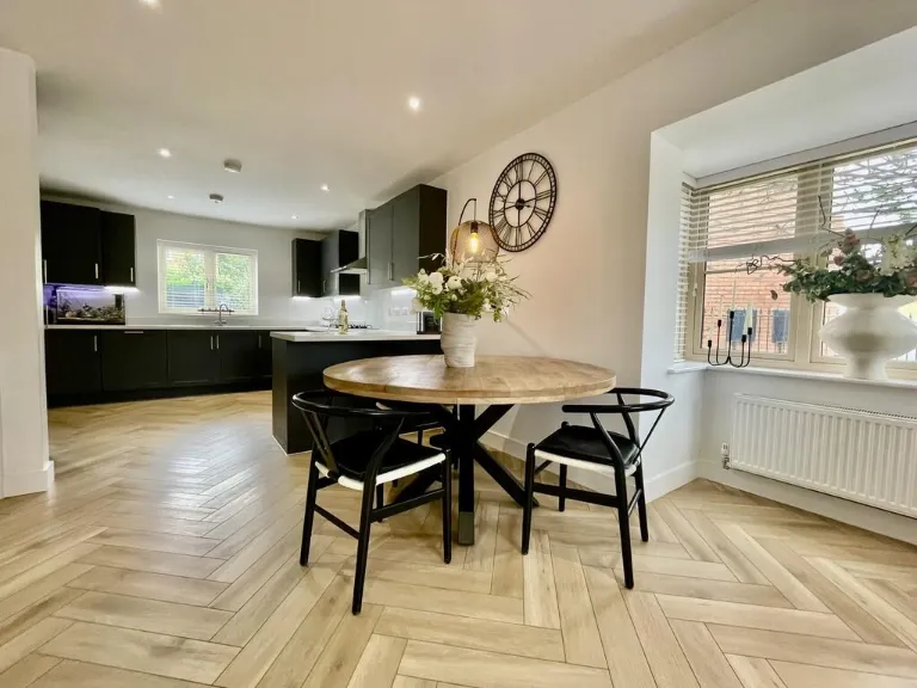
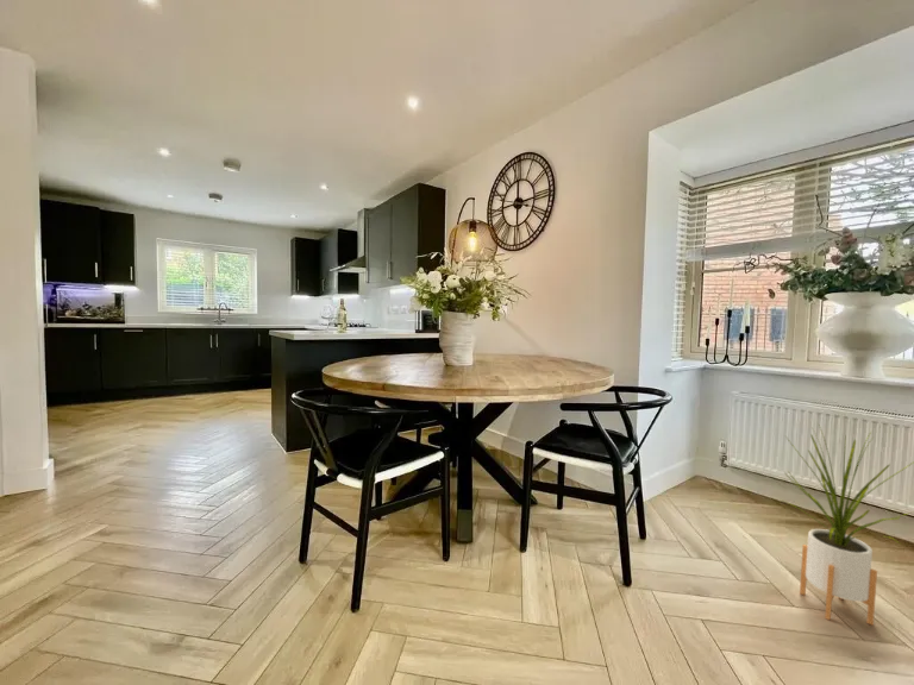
+ house plant [780,425,914,627]
